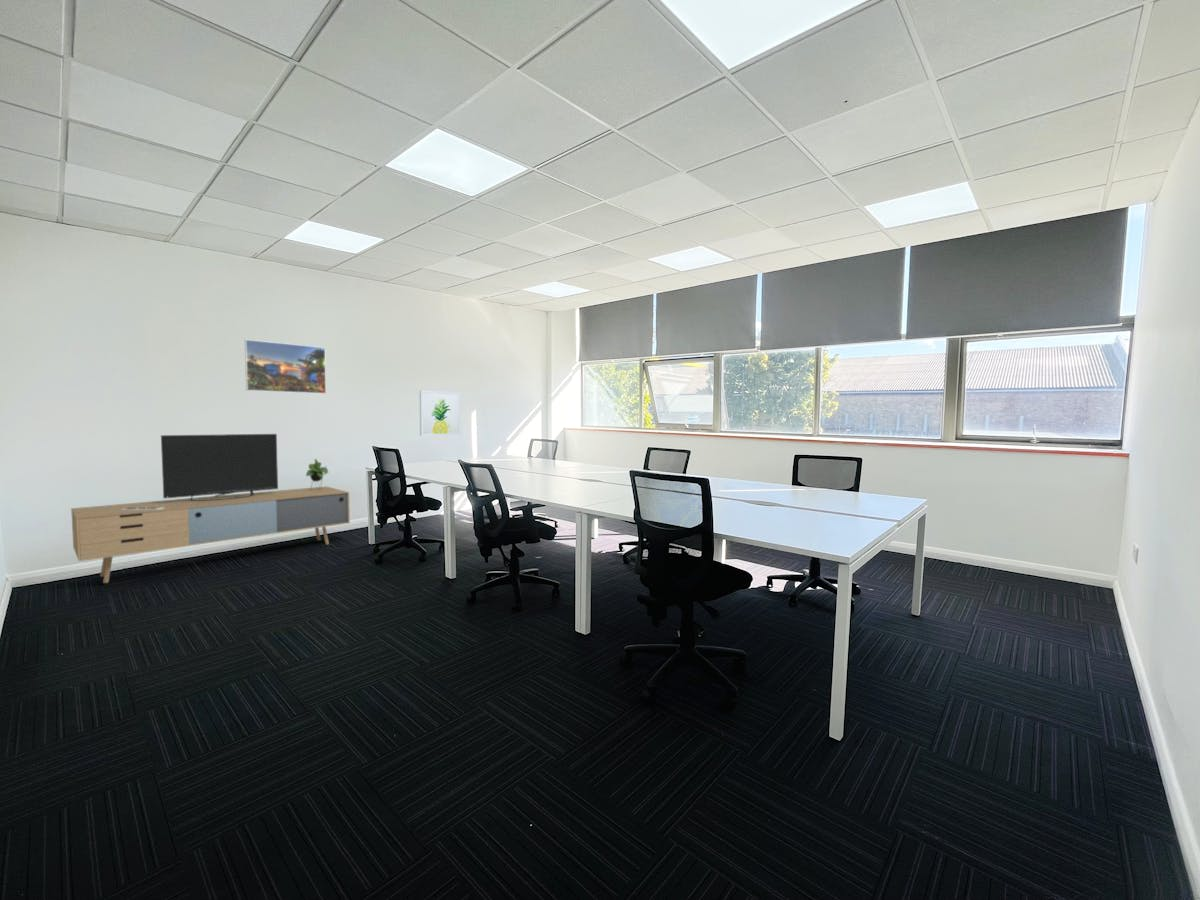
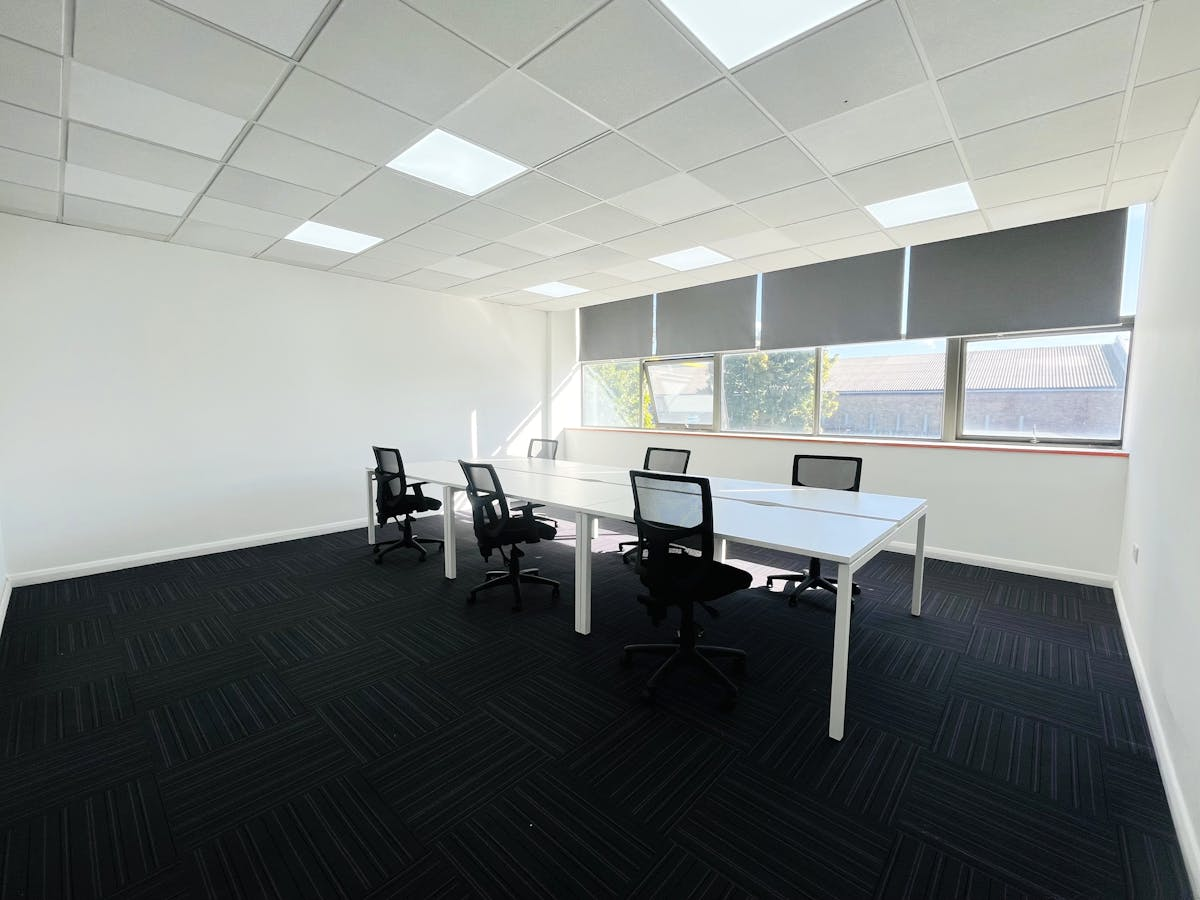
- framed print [244,339,327,395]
- wall art [419,390,461,437]
- media console [70,433,351,584]
